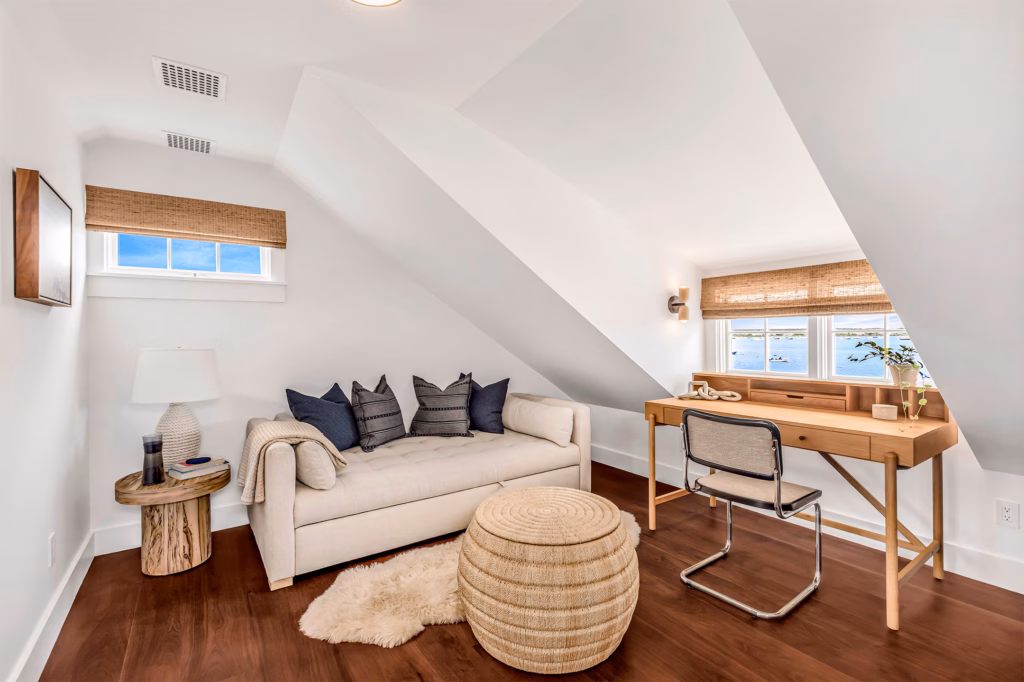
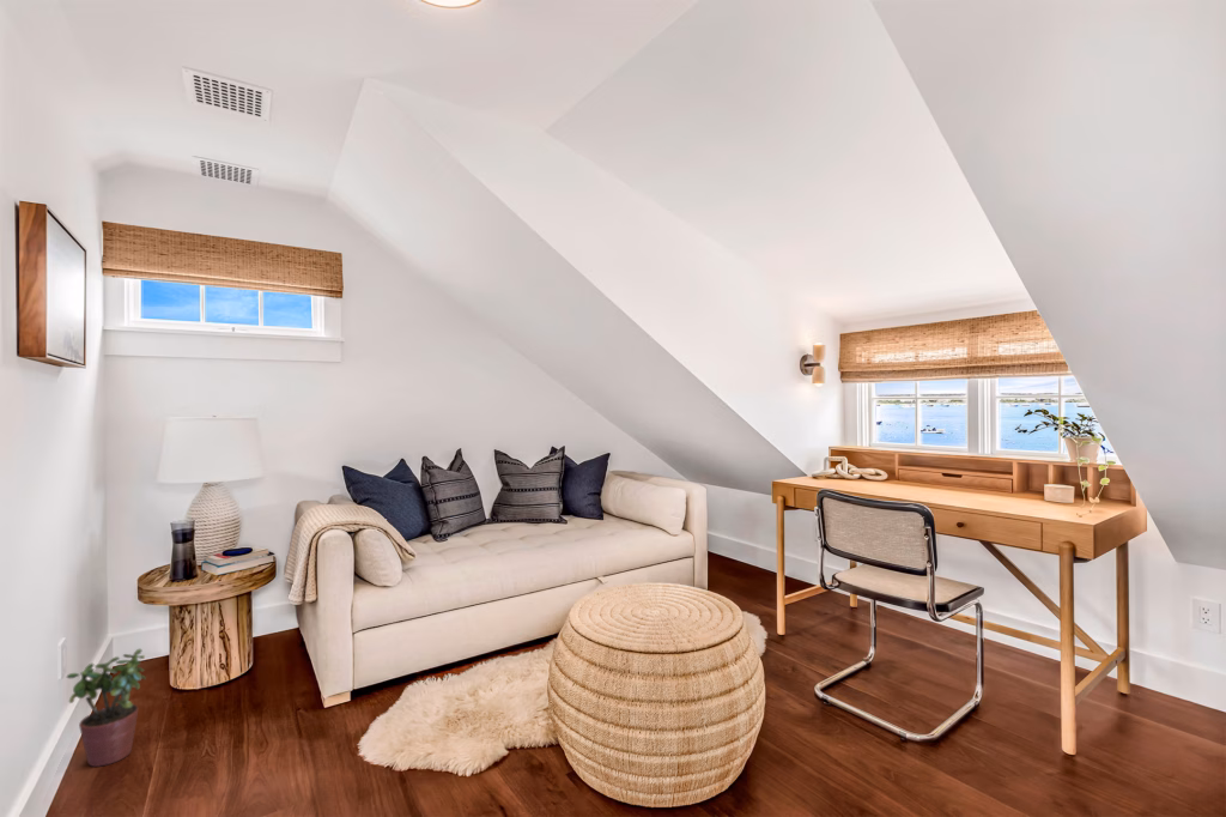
+ potted plant [66,648,147,768]
